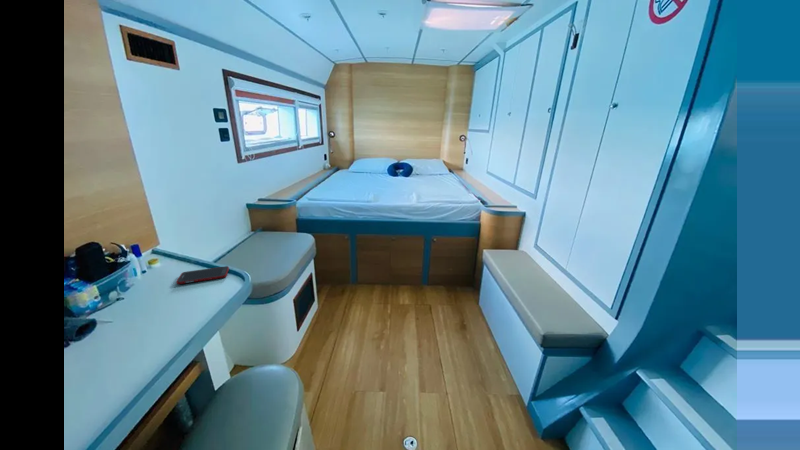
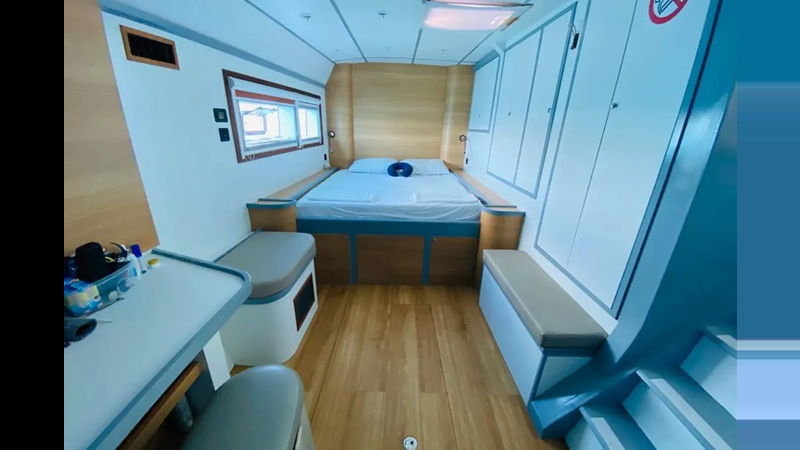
- cell phone [175,265,230,285]
